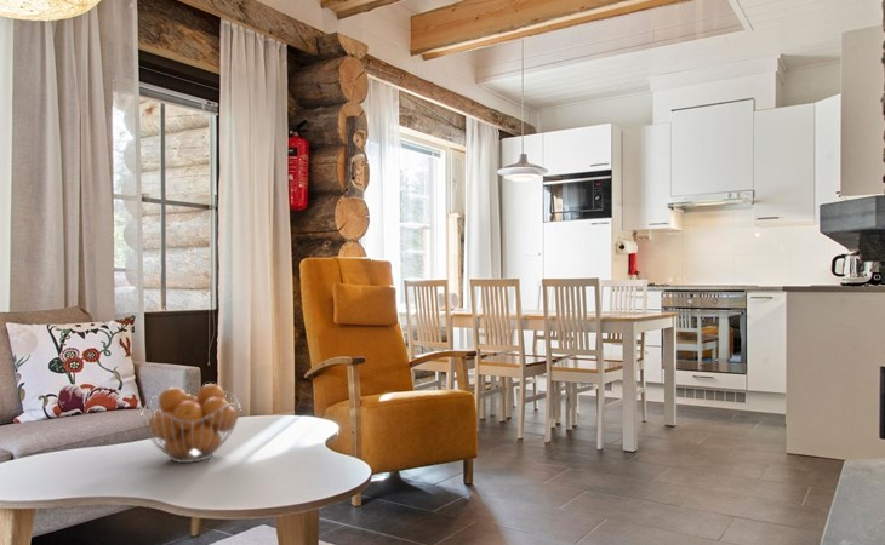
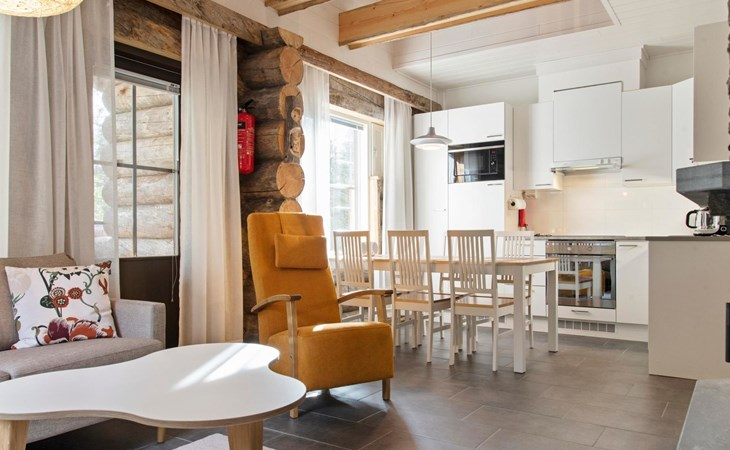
- fruit basket [139,383,242,464]
